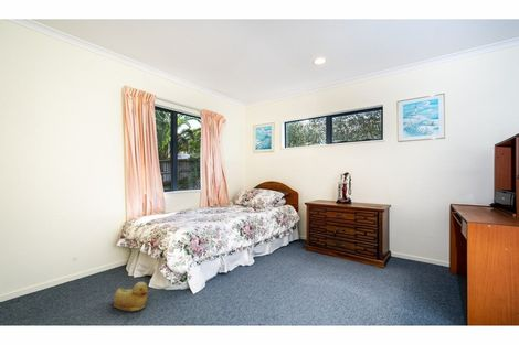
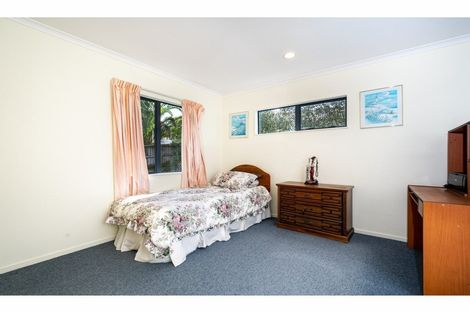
- rubber duck [113,281,149,312]
